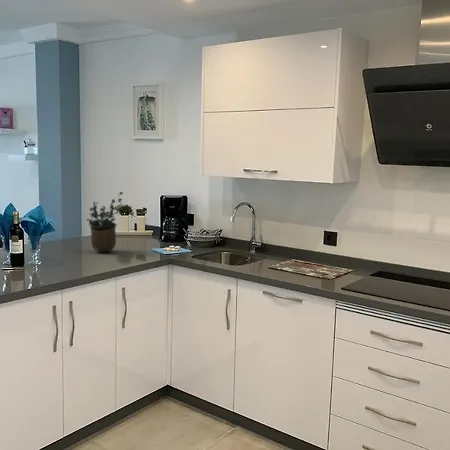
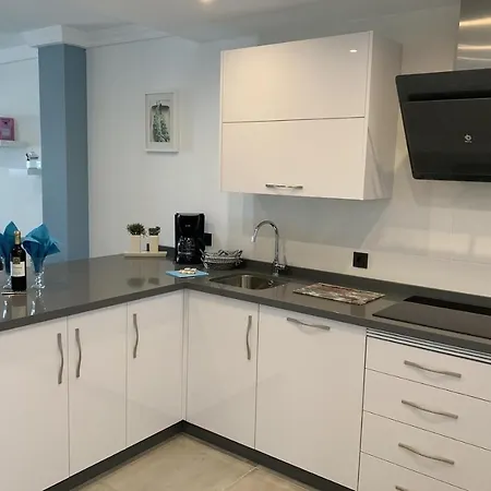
- potted plant [86,191,124,254]
